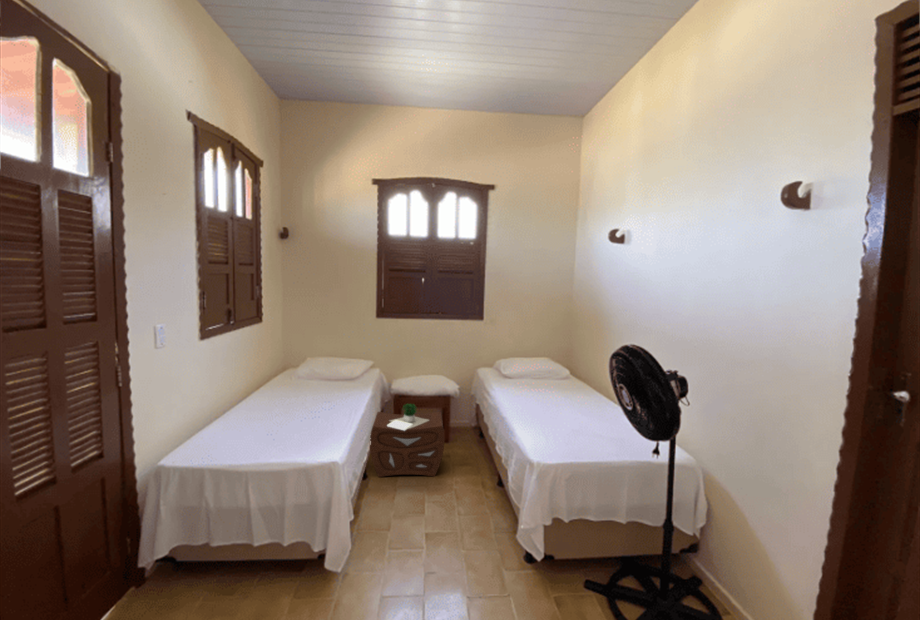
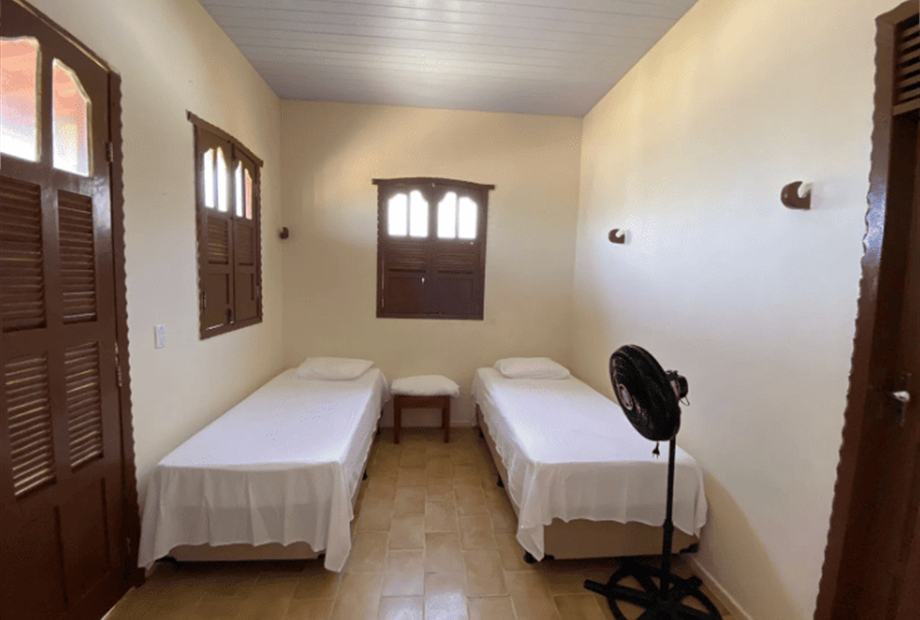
- nightstand [369,403,445,478]
